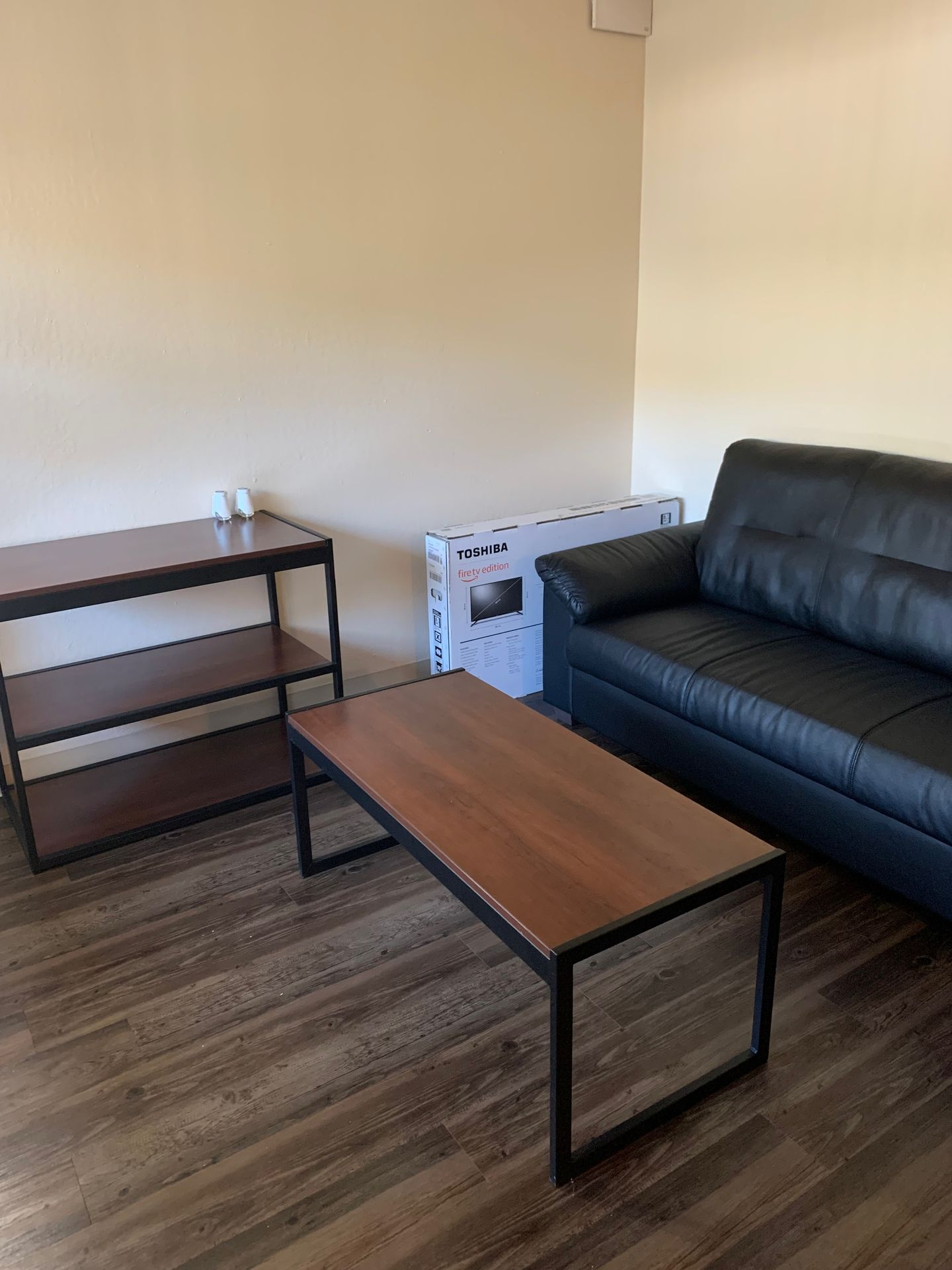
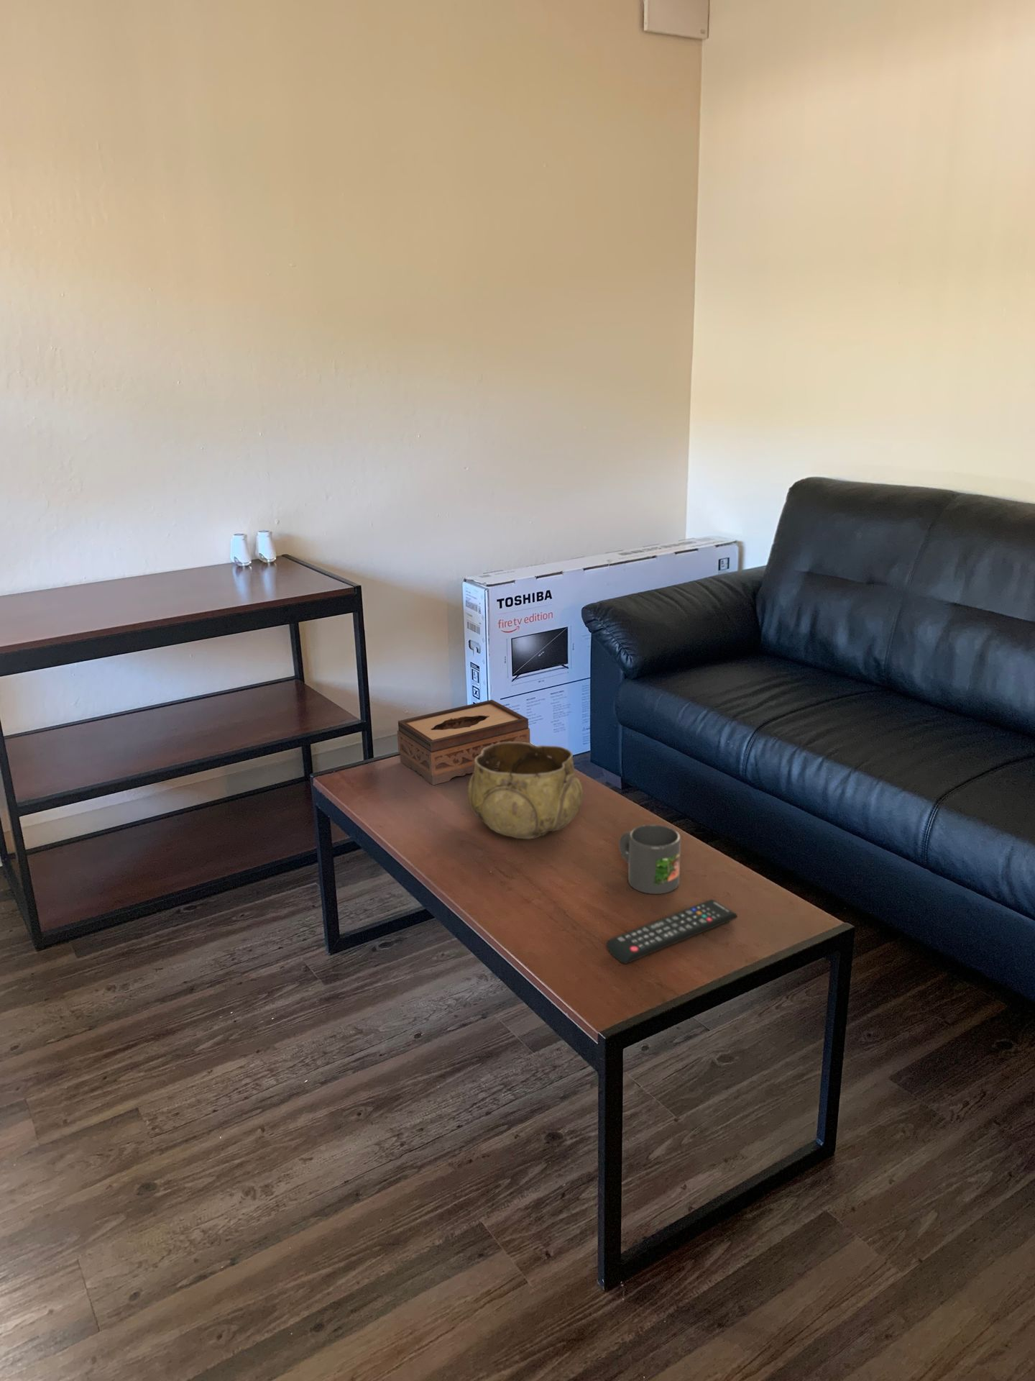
+ mug [619,823,682,895]
+ remote control [606,899,738,965]
+ tissue box [397,699,532,786]
+ decorative bowl [467,743,584,839]
